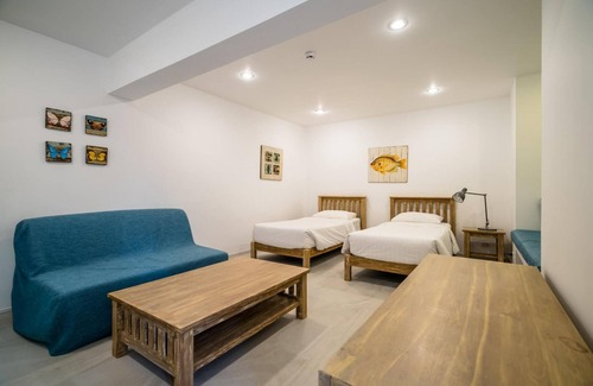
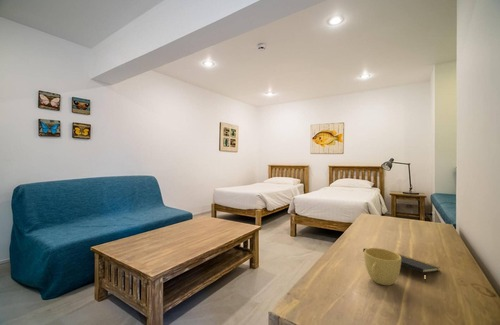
+ cup [363,247,402,286]
+ notepad [362,248,441,283]
